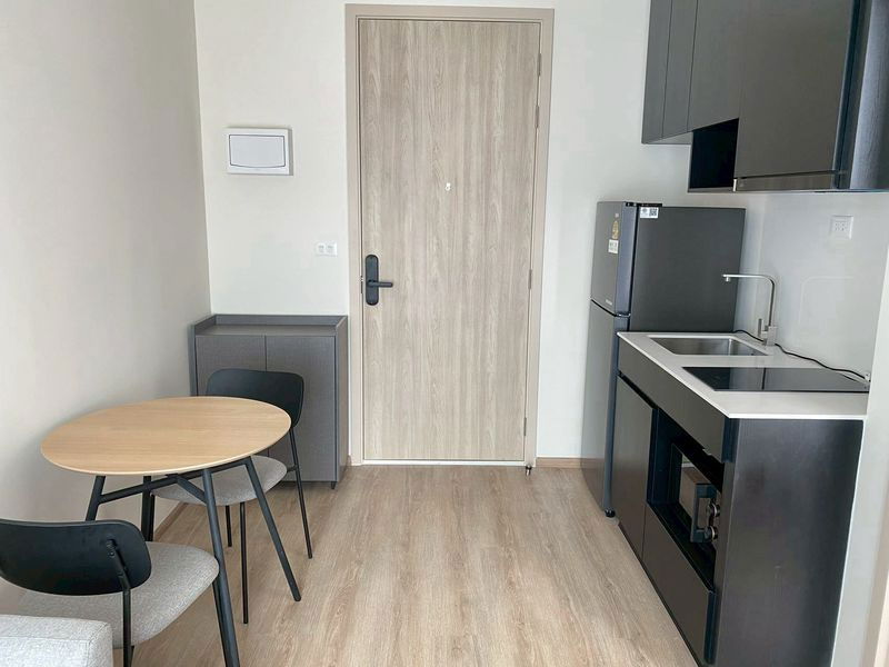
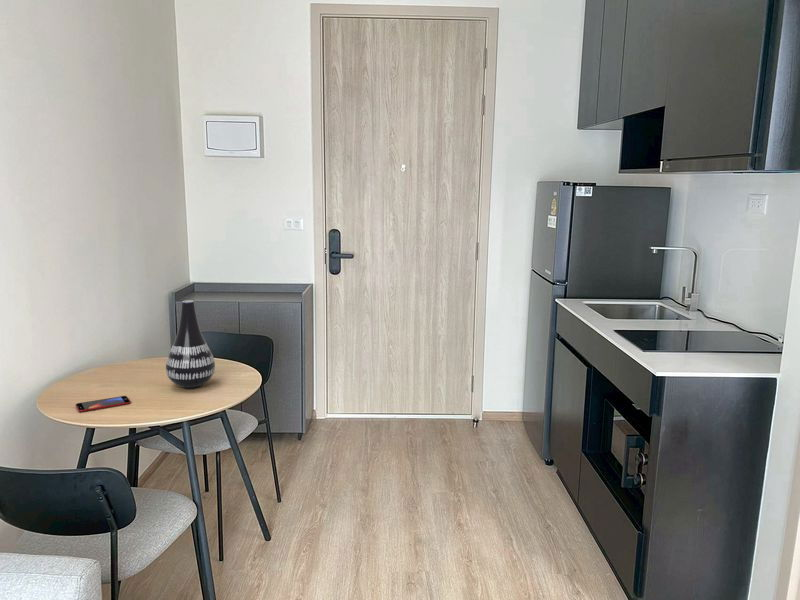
+ vase [165,299,216,390]
+ smartphone [74,395,132,413]
